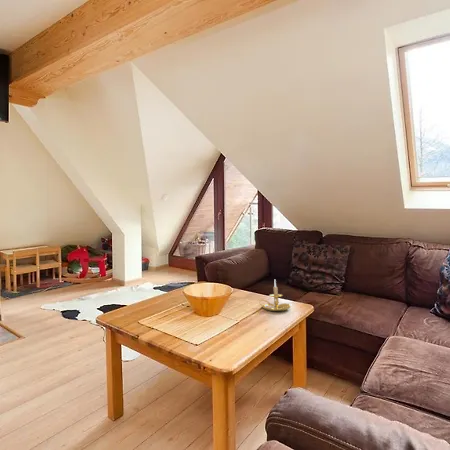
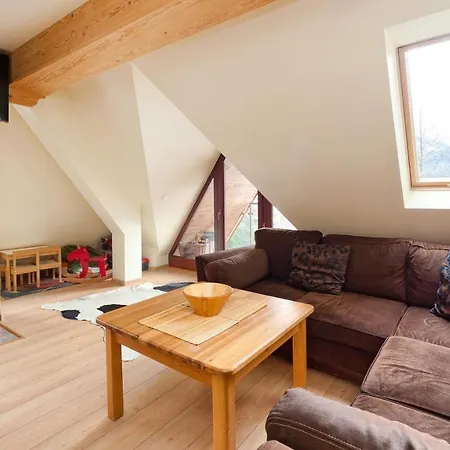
- candle holder [258,280,292,312]
